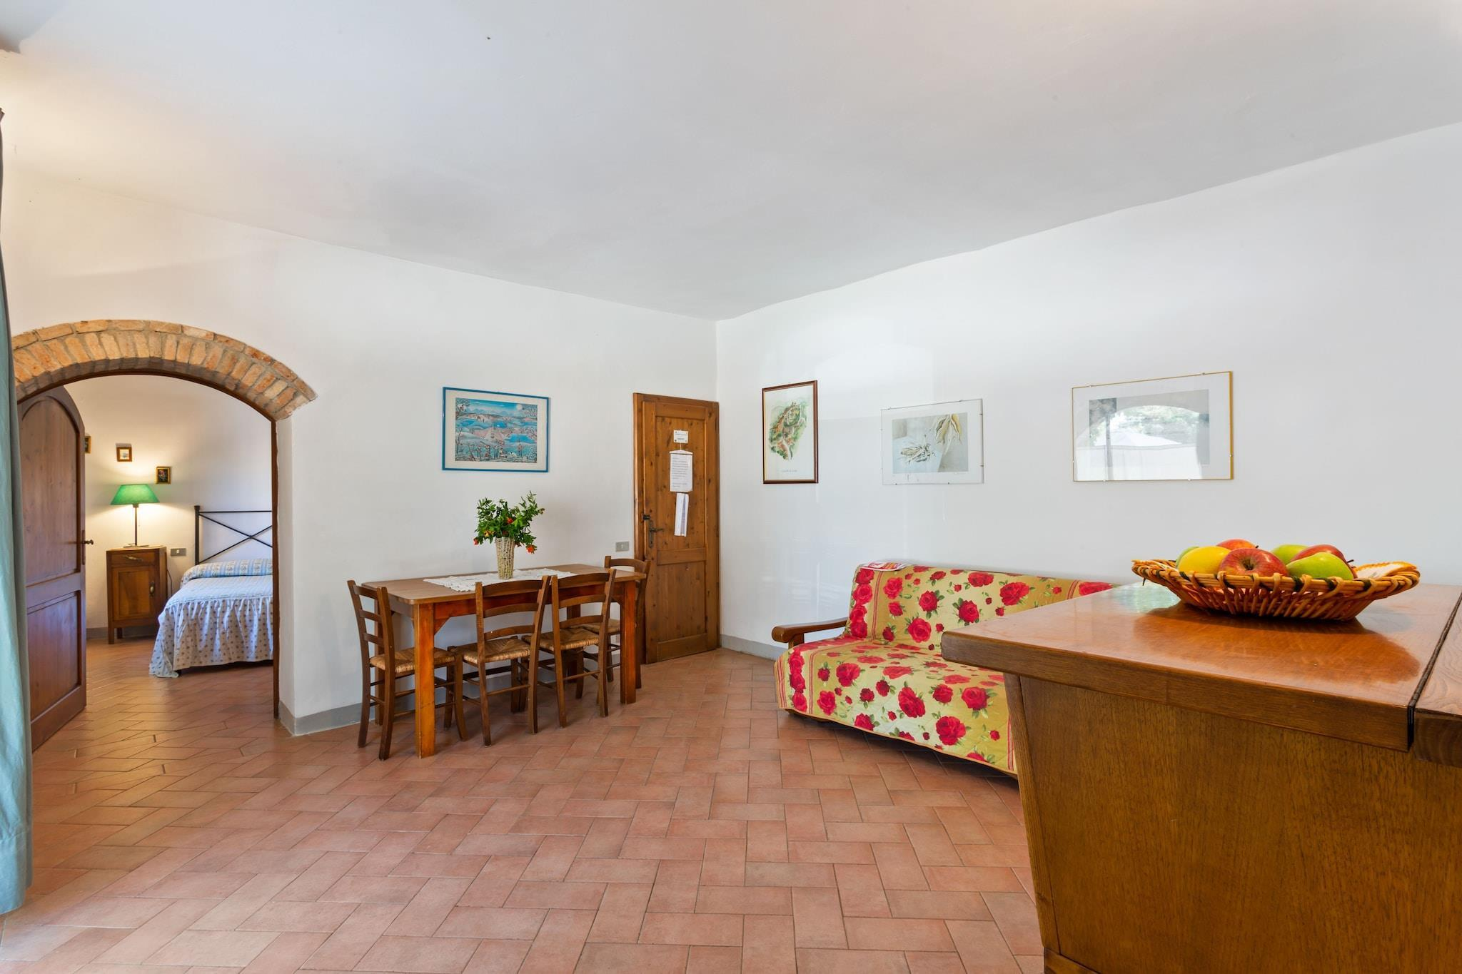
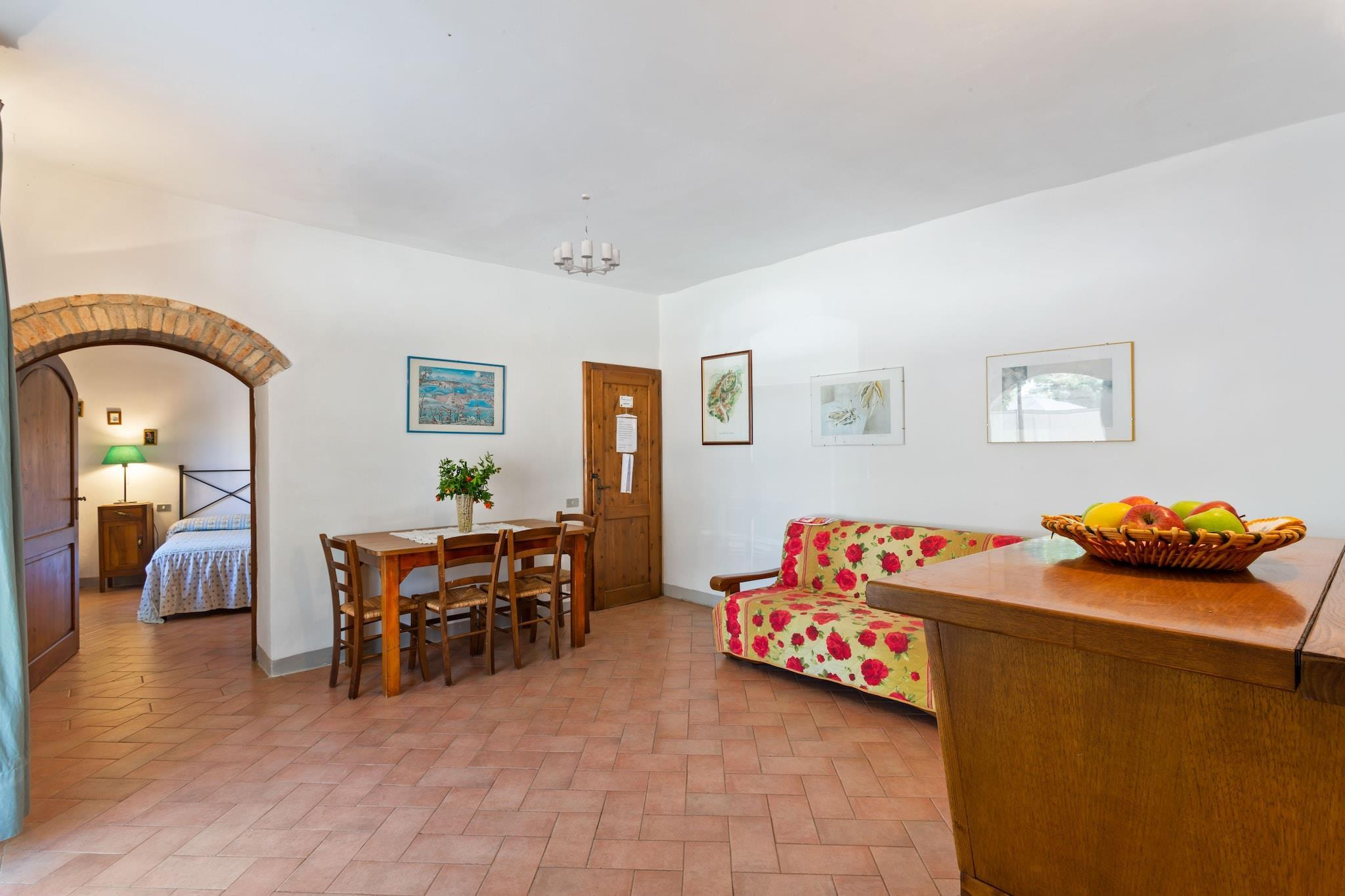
+ chandelier [553,194,621,277]
